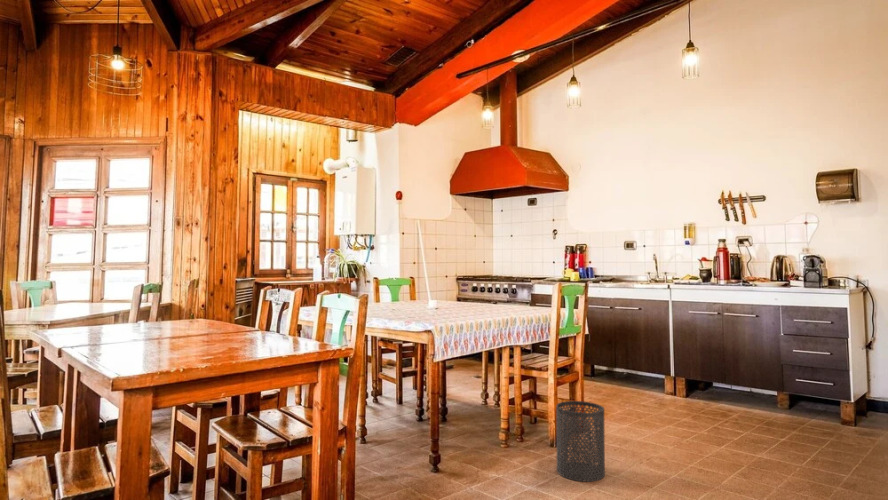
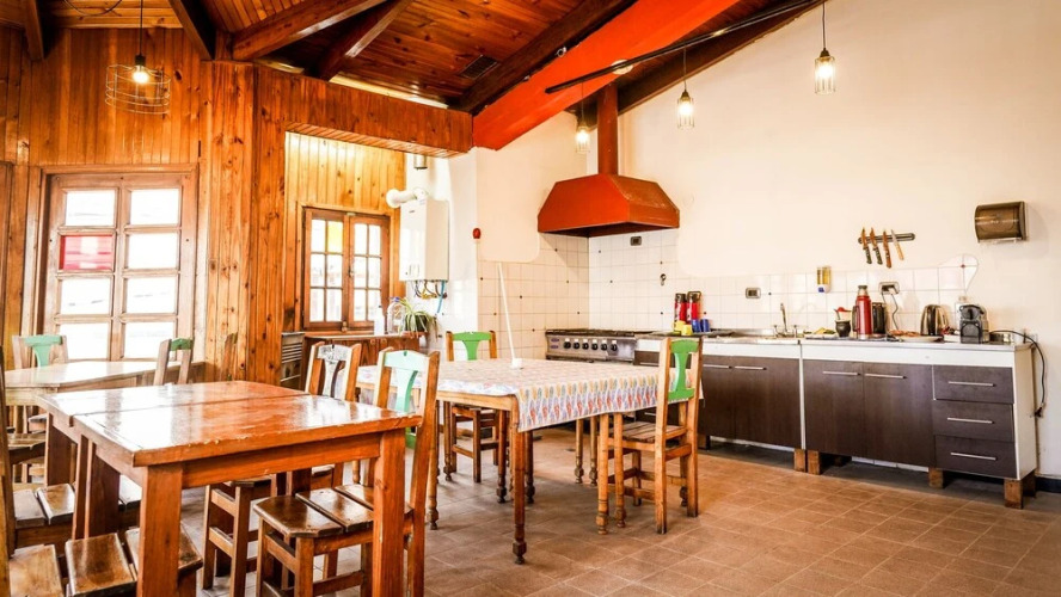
- trash can [555,400,606,483]
